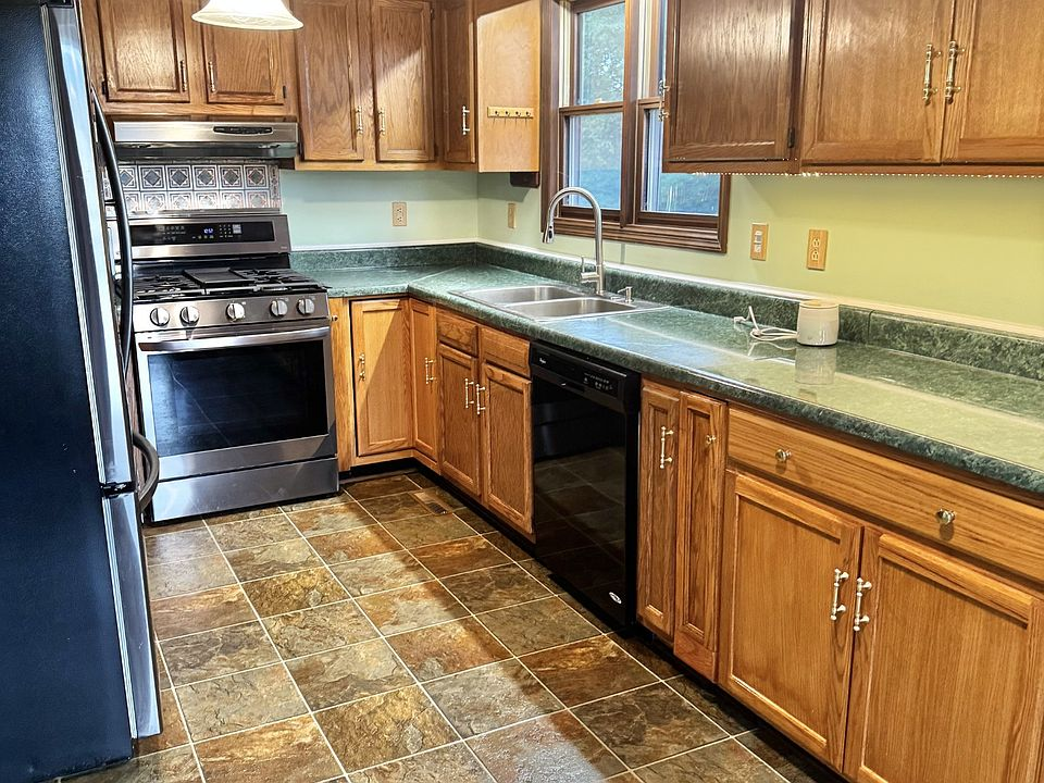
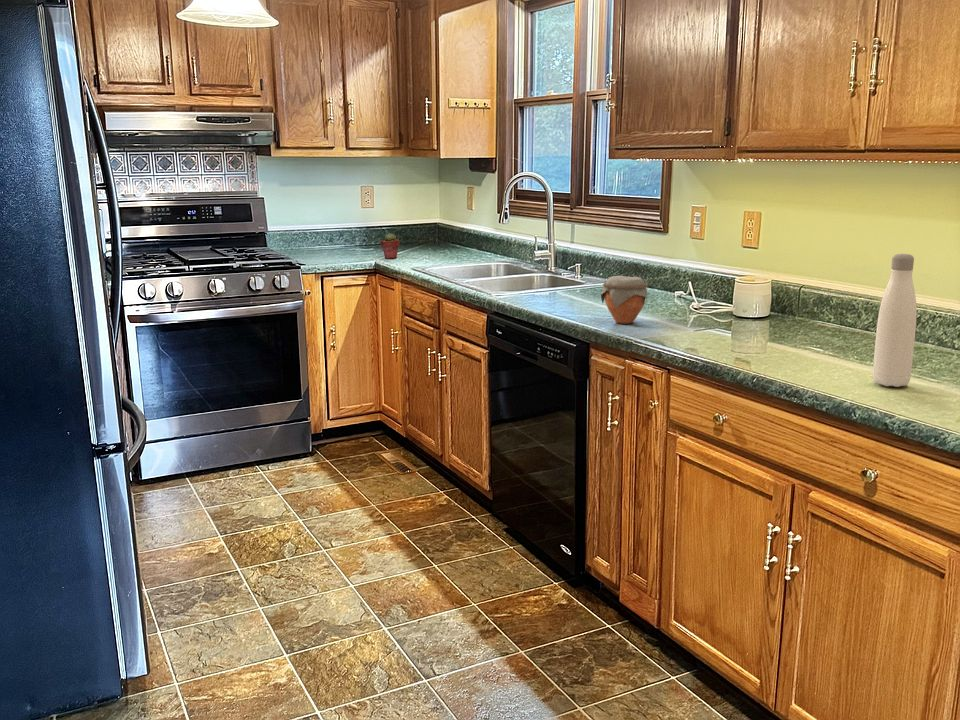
+ jar [600,275,649,325]
+ water bottle [872,253,918,388]
+ potted succulent [379,232,400,260]
